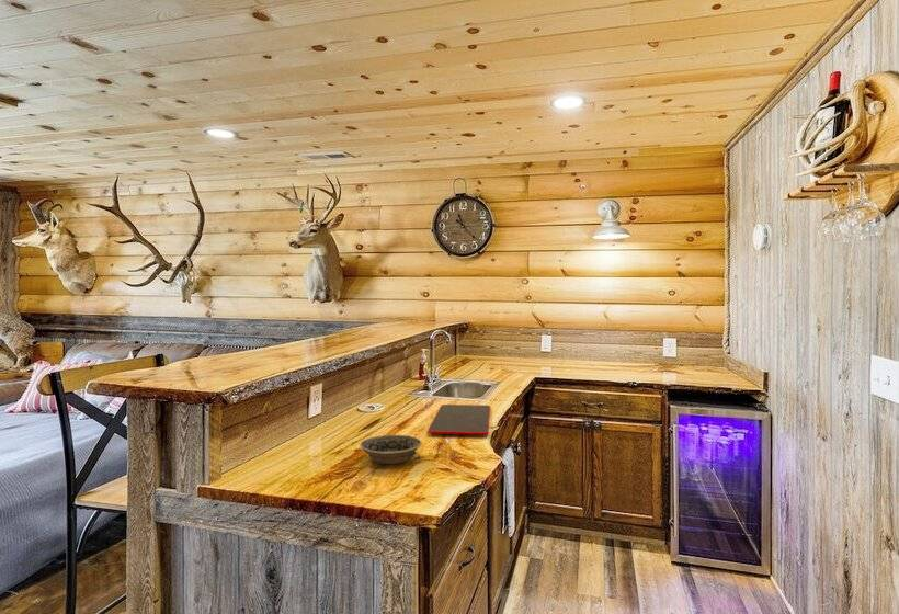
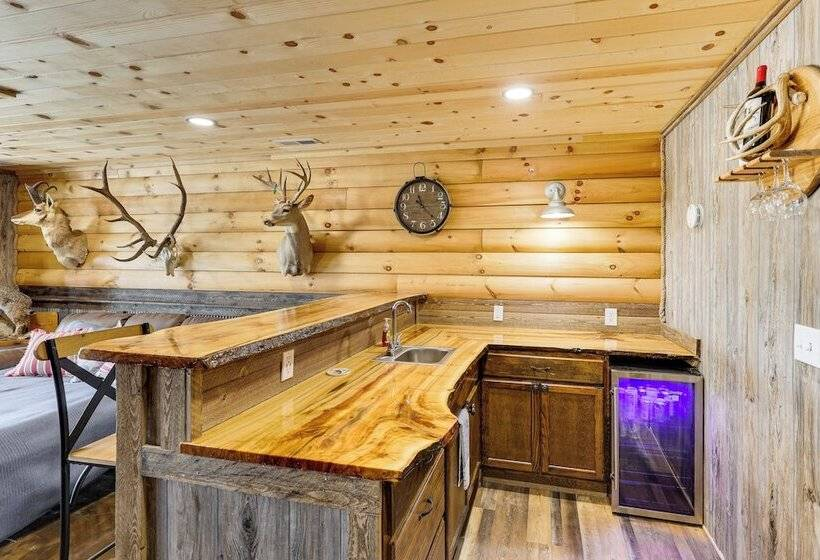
- bowl [359,434,423,465]
- cutting board [426,403,491,435]
